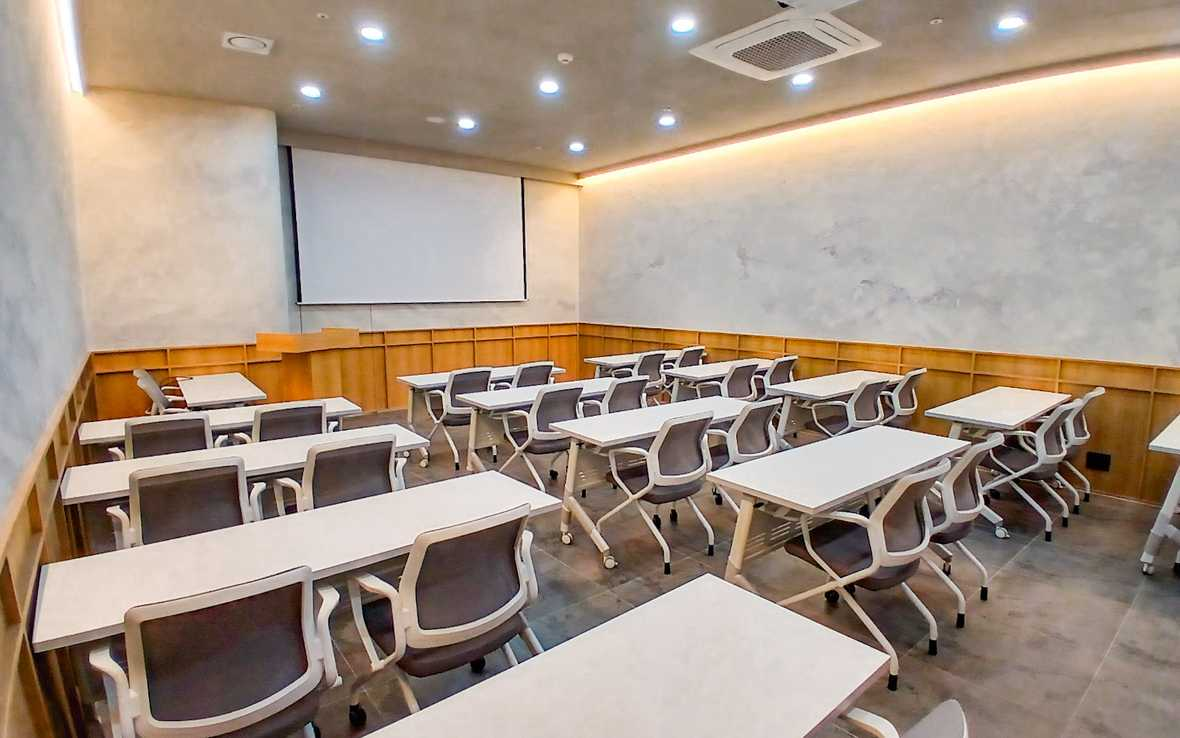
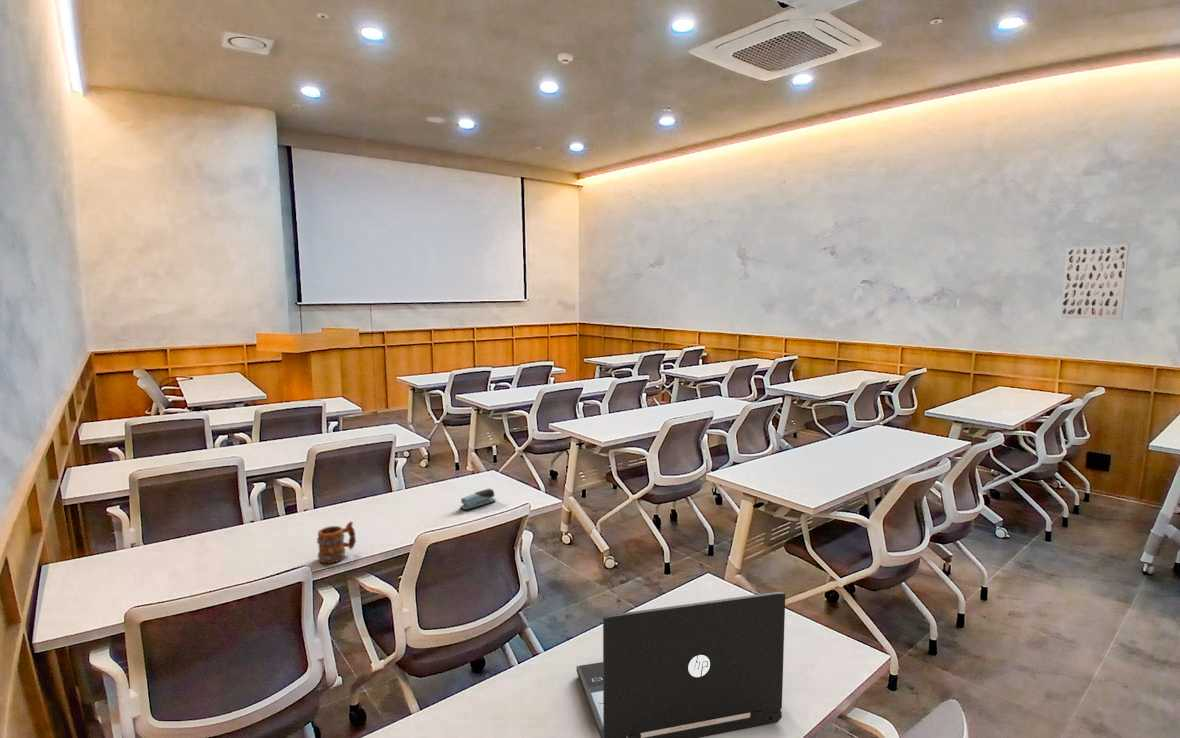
+ wall art [1060,243,1130,320]
+ mug [316,521,357,564]
+ stapler [459,488,497,511]
+ laptop [576,591,786,738]
